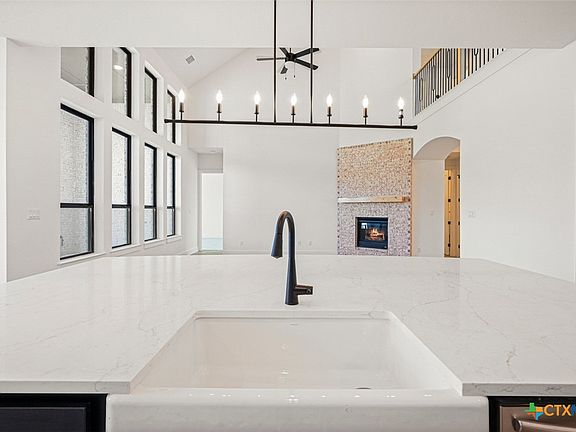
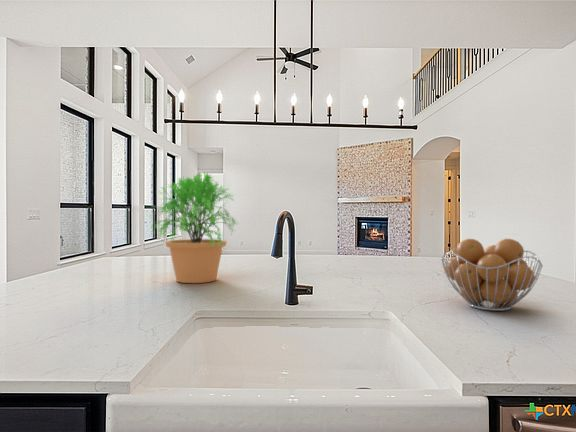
+ fruit basket [440,238,544,312]
+ potted plant [148,171,239,284]
